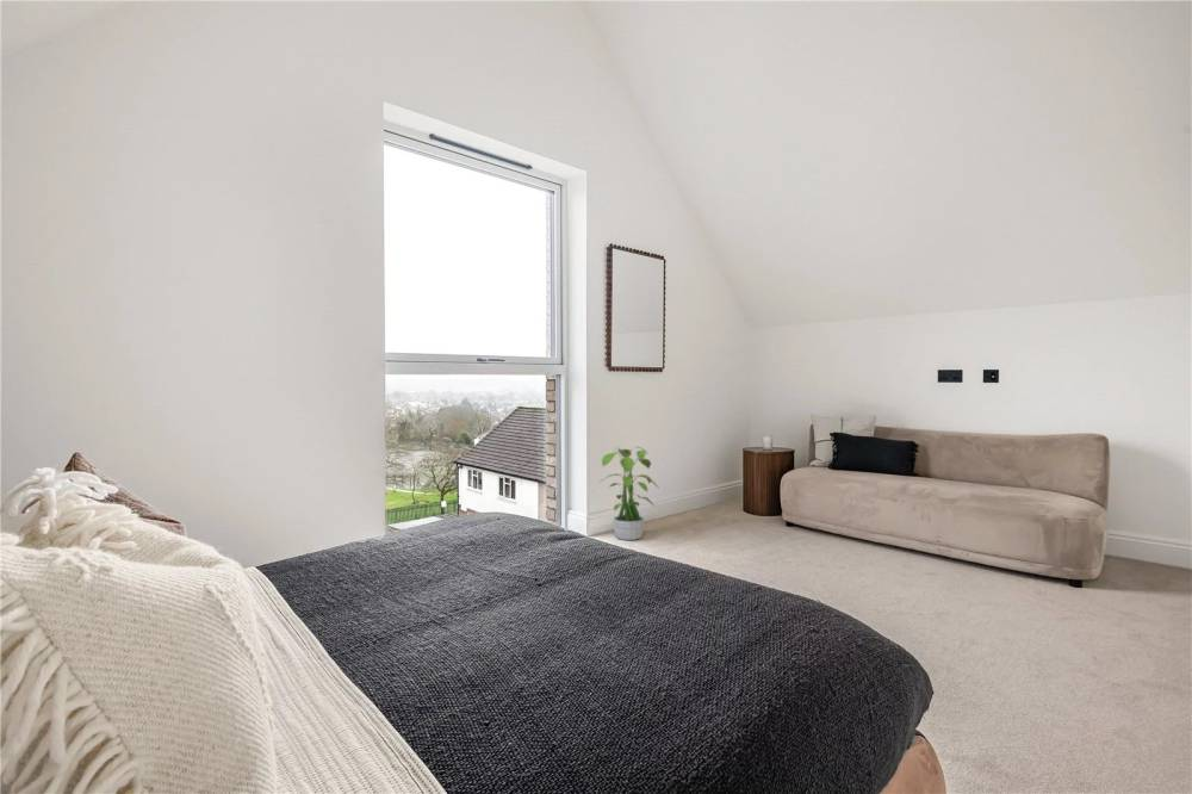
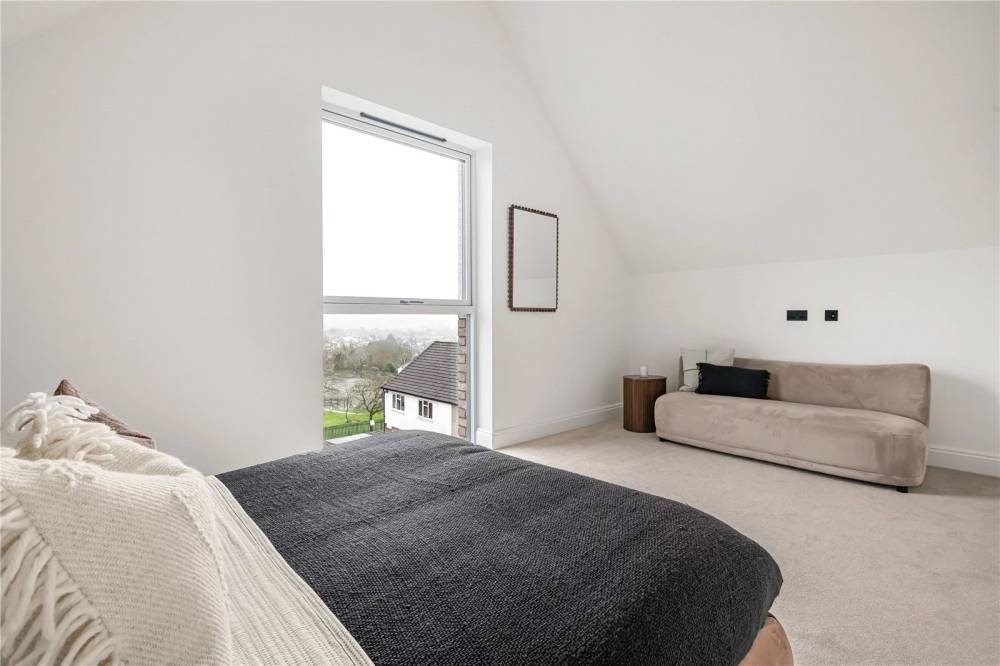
- potted plant [597,445,659,541]
